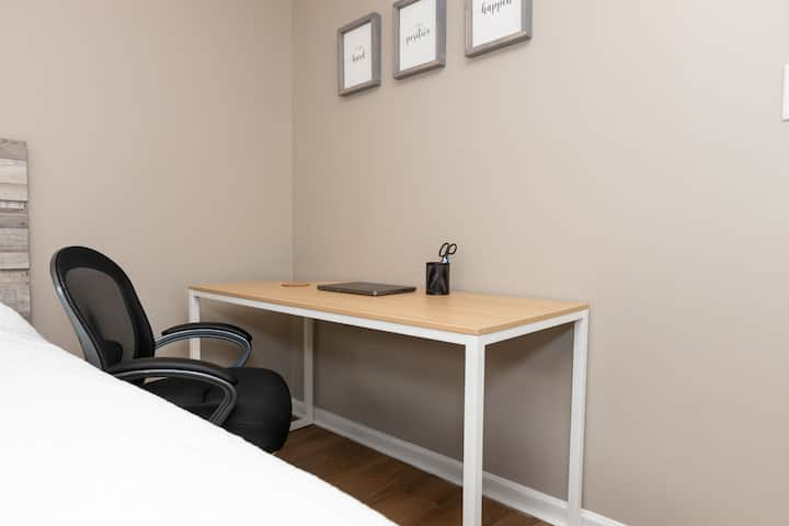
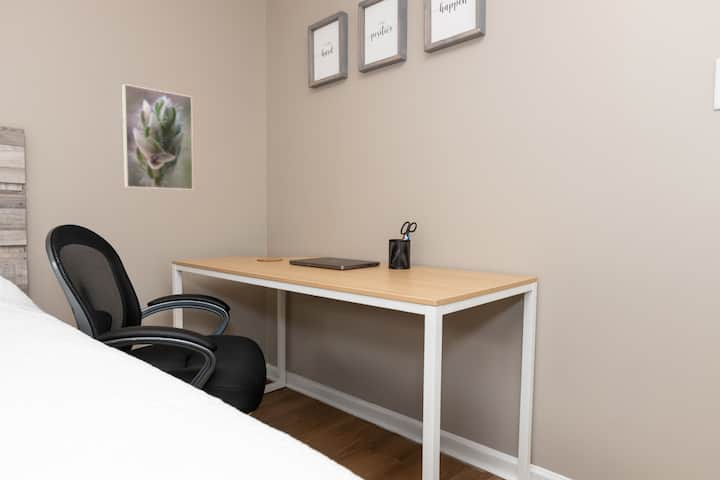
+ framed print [121,83,194,191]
